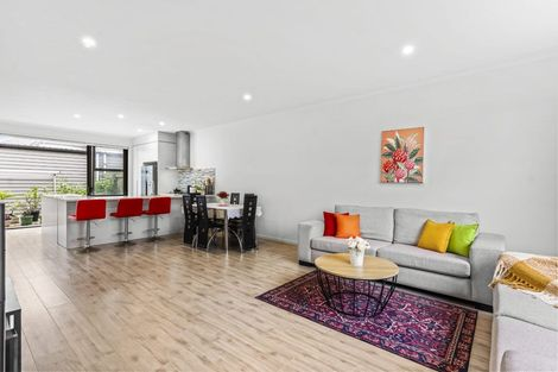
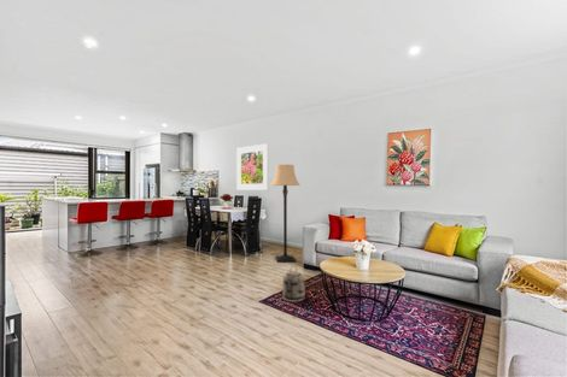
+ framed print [235,142,269,192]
+ lamp [269,164,302,264]
+ basket [281,265,306,304]
